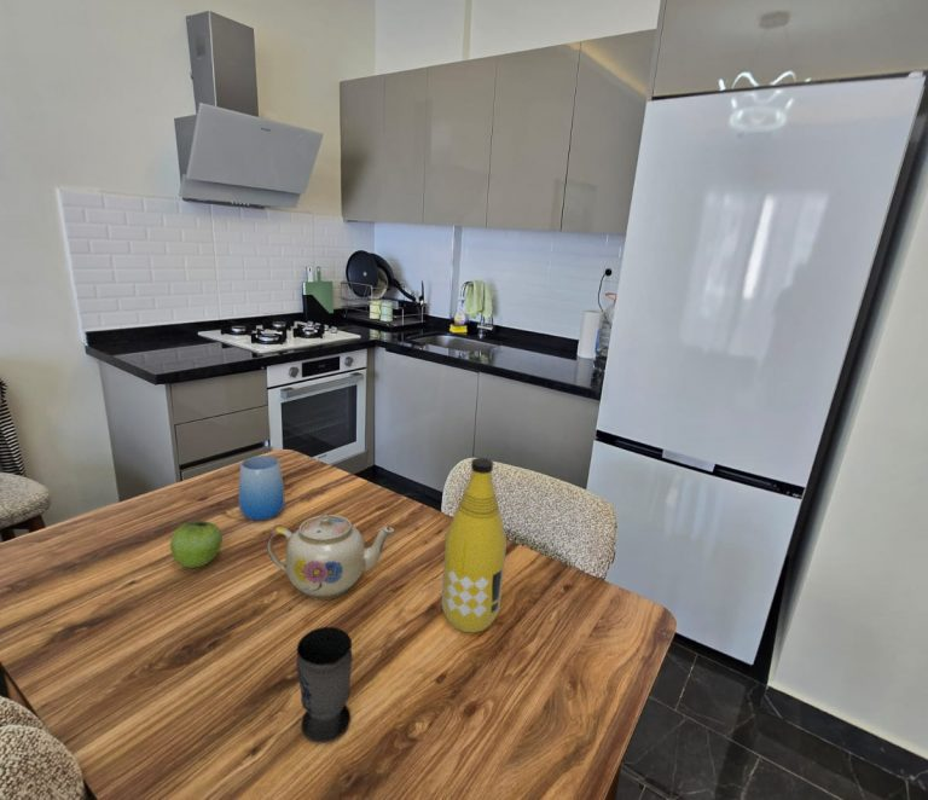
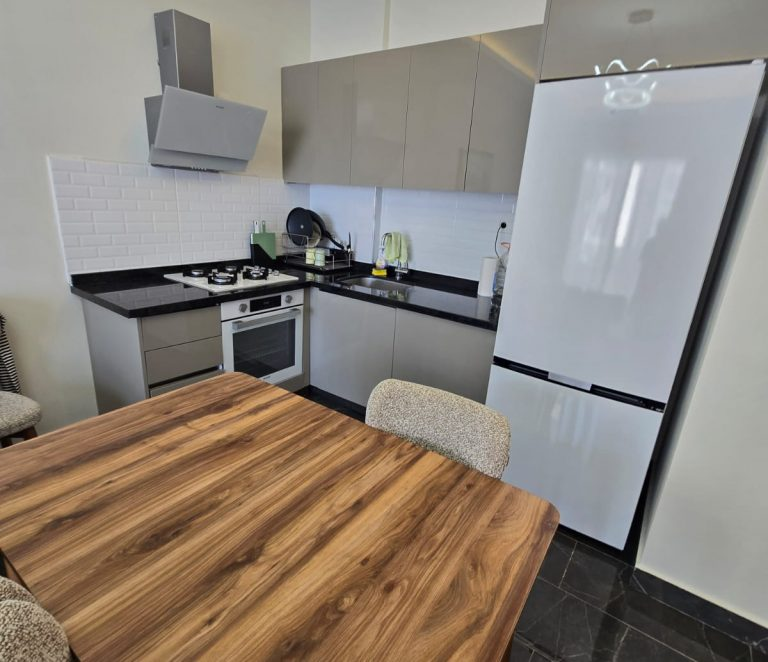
- cup [237,454,285,522]
- cup [295,626,354,744]
- fruit [169,520,224,569]
- teapot [266,514,395,602]
- bottle [440,457,507,633]
